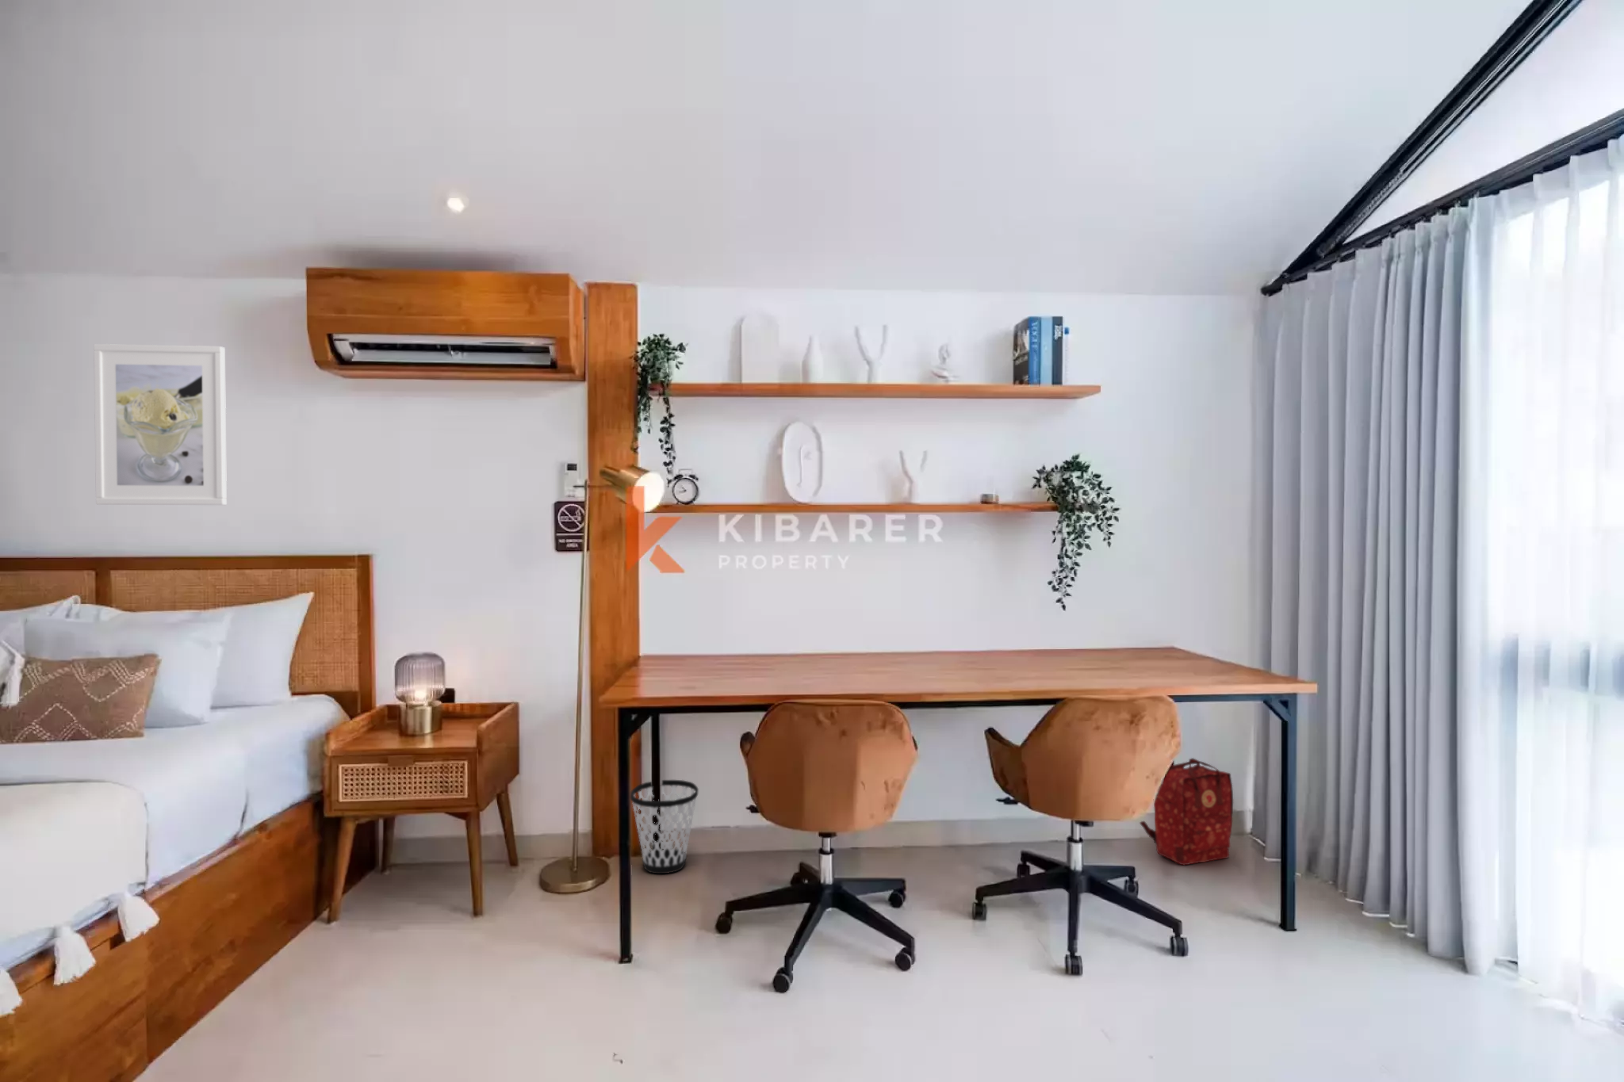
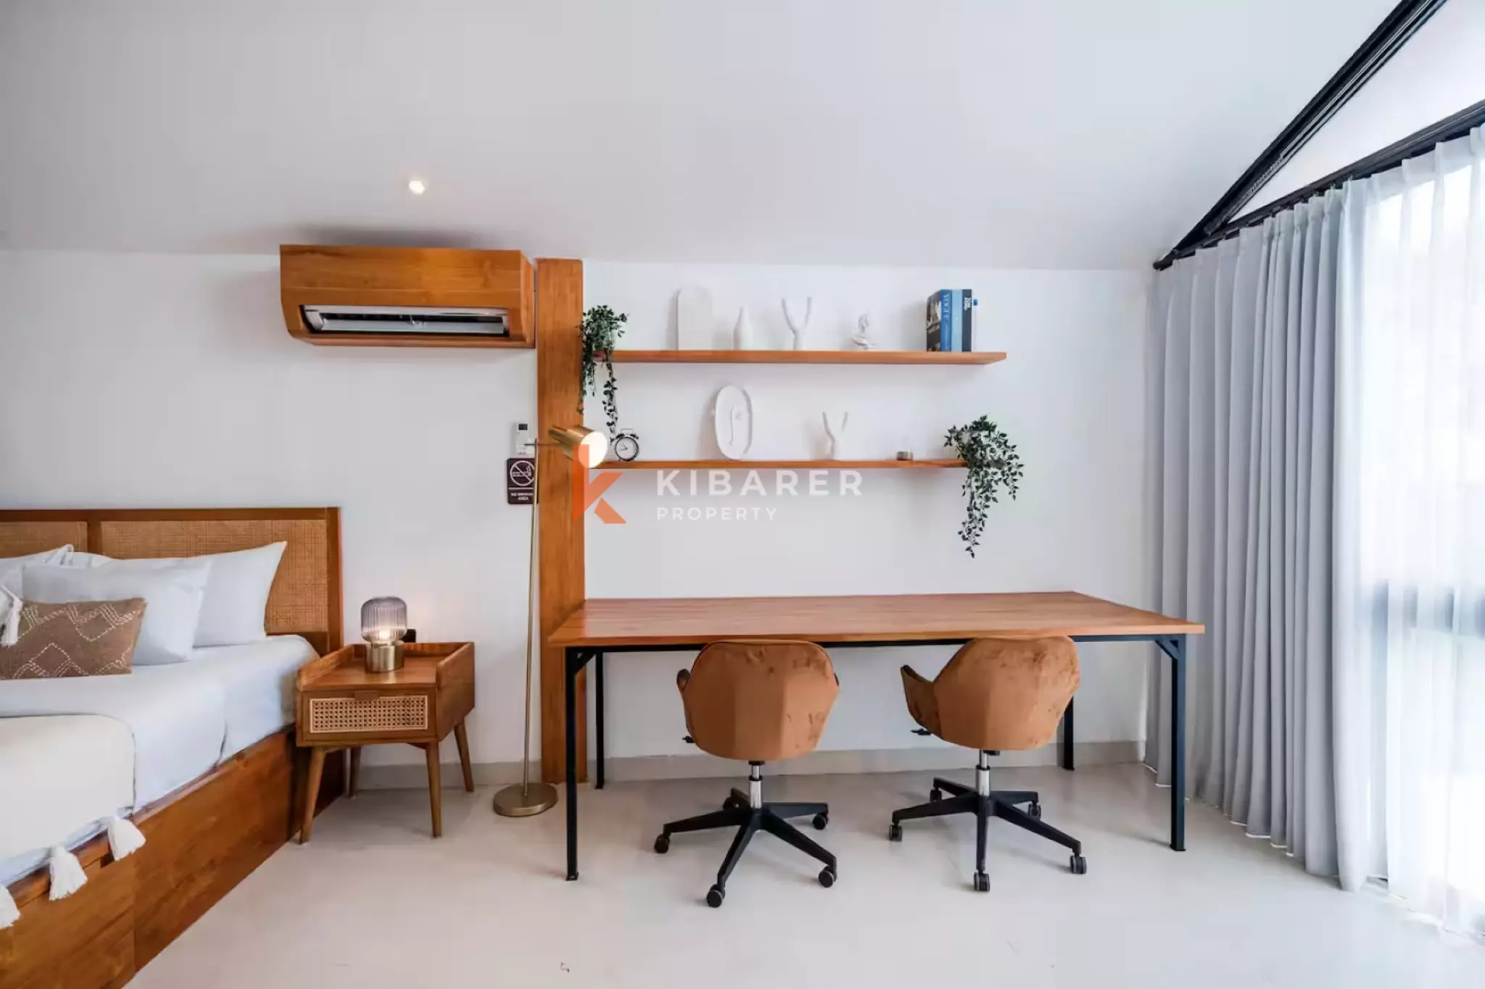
- backpack [1139,757,1234,866]
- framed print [93,343,227,506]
- wastebasket [629,779,699,874]
